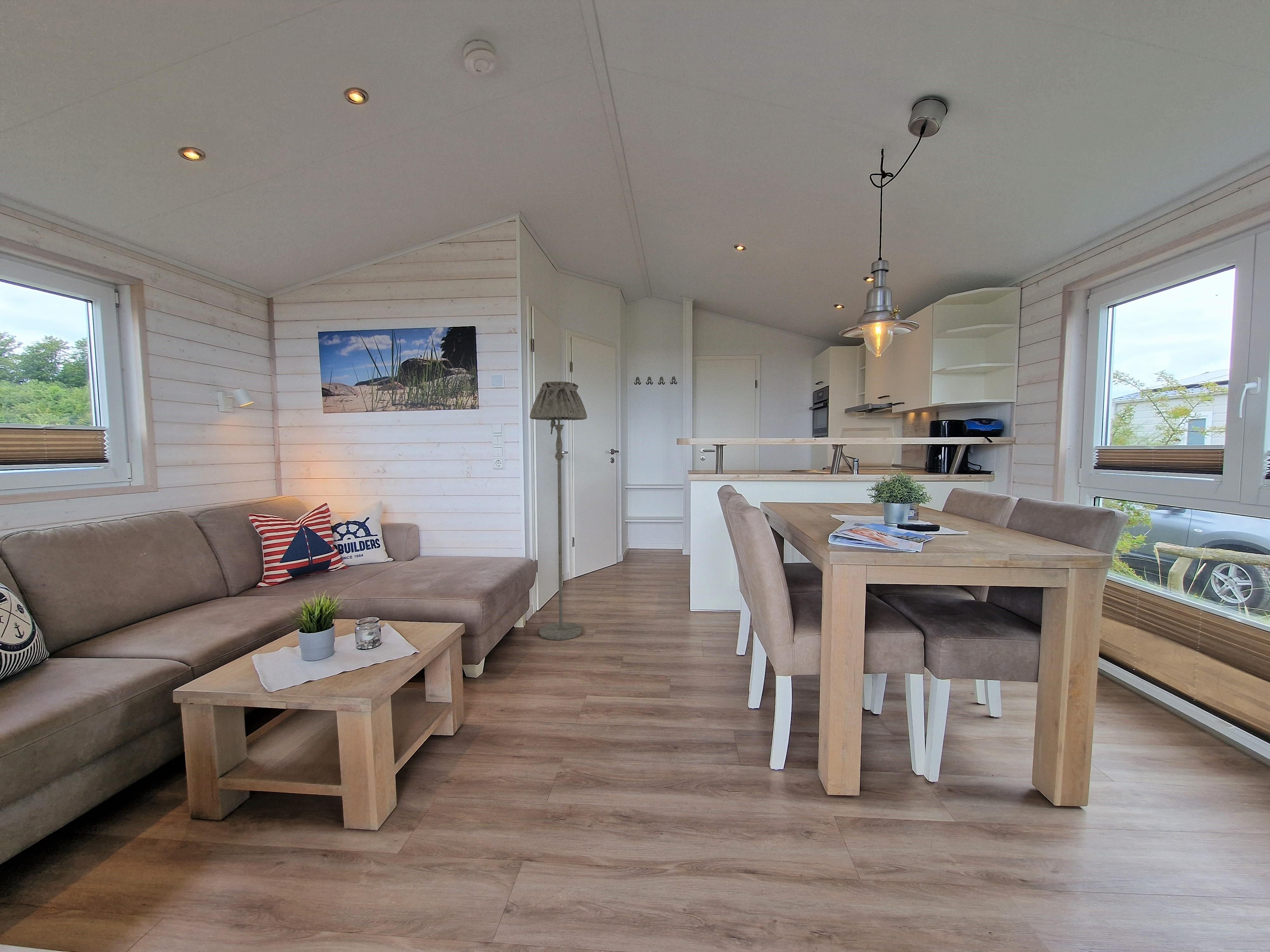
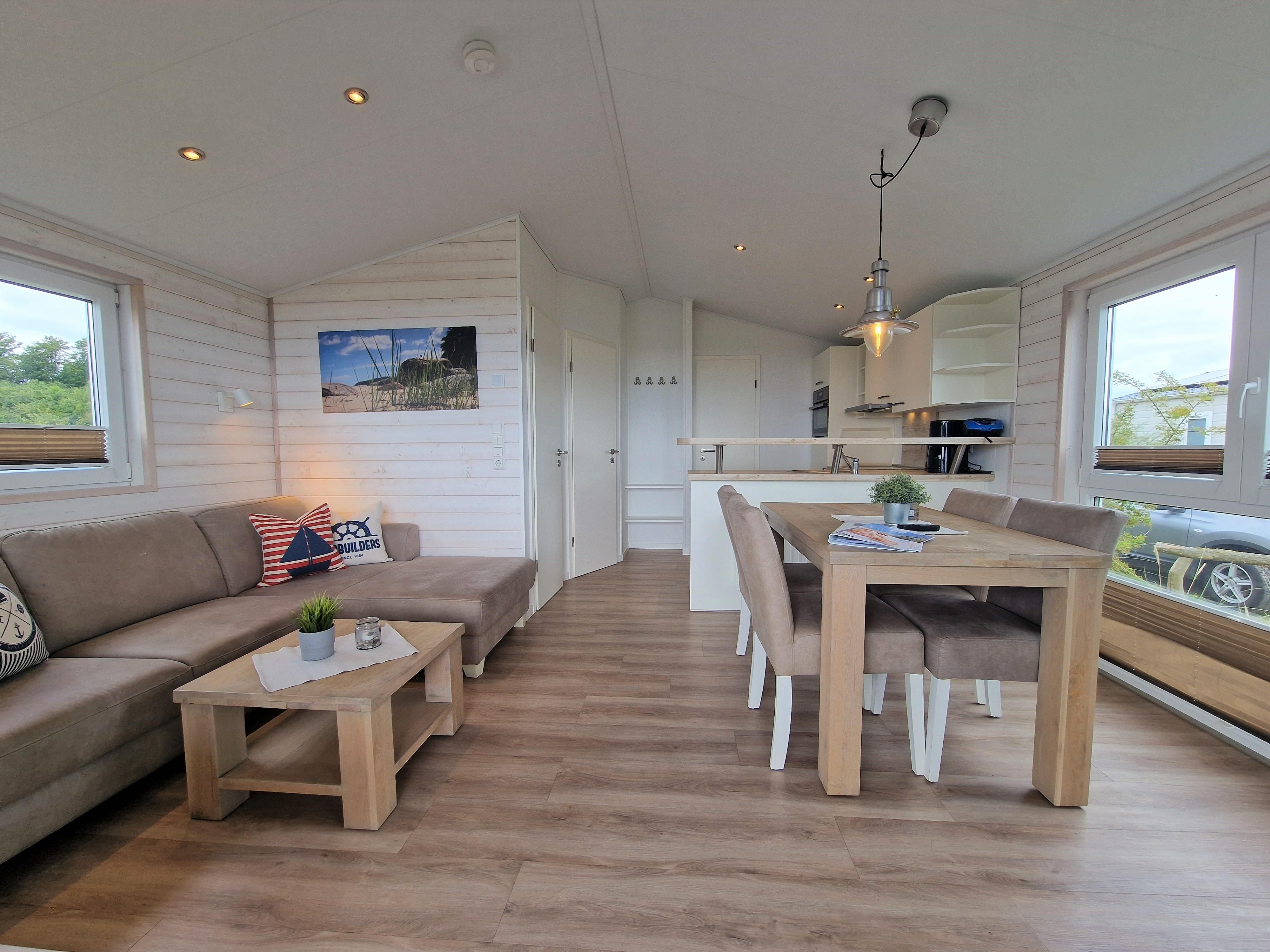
- floor lamp [529,381,587,640]
